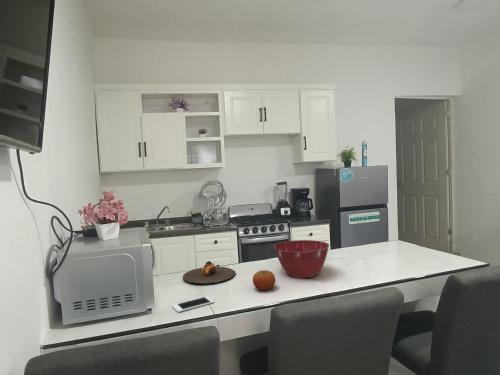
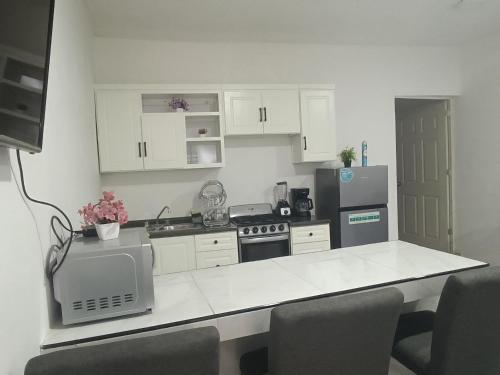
- plate [182,260,237,285]
- cell phone [171,295,215,313]
- fruit [252,269,276,291]
- mixing bowl [273,239,330,279]
